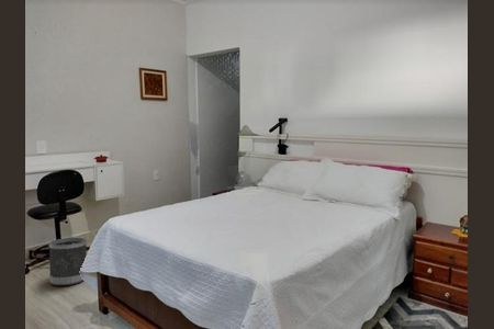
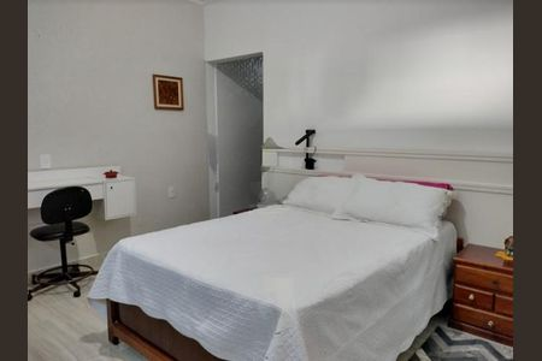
- wastebasket [48,237,88,286]
